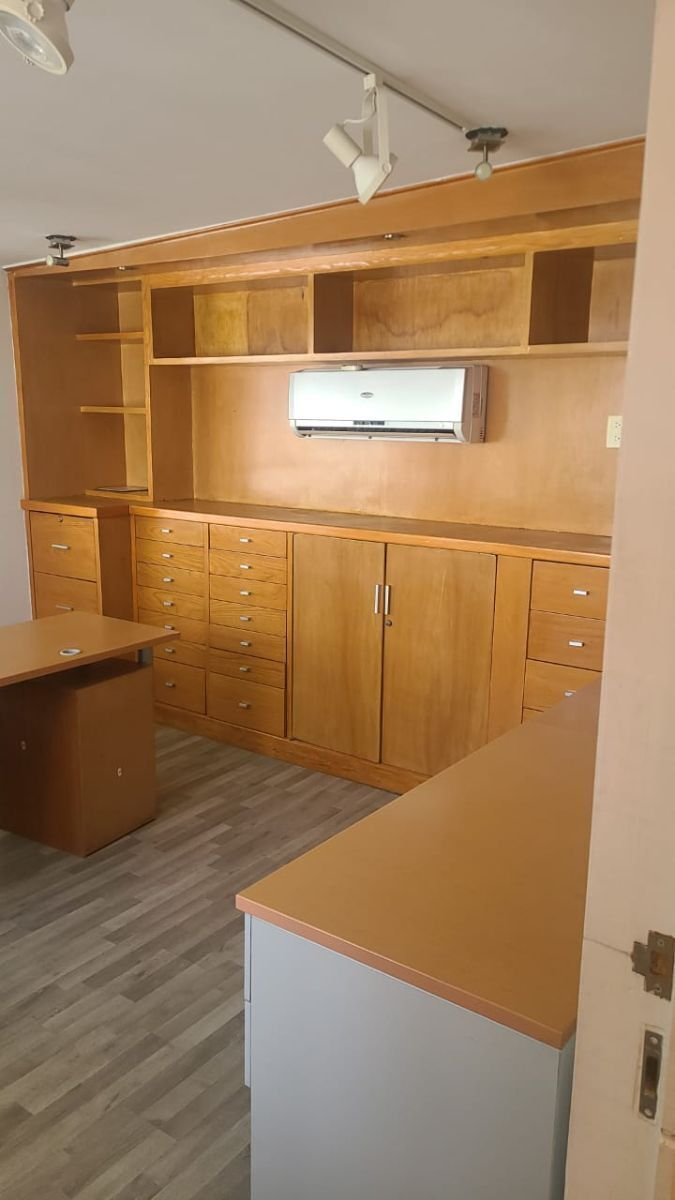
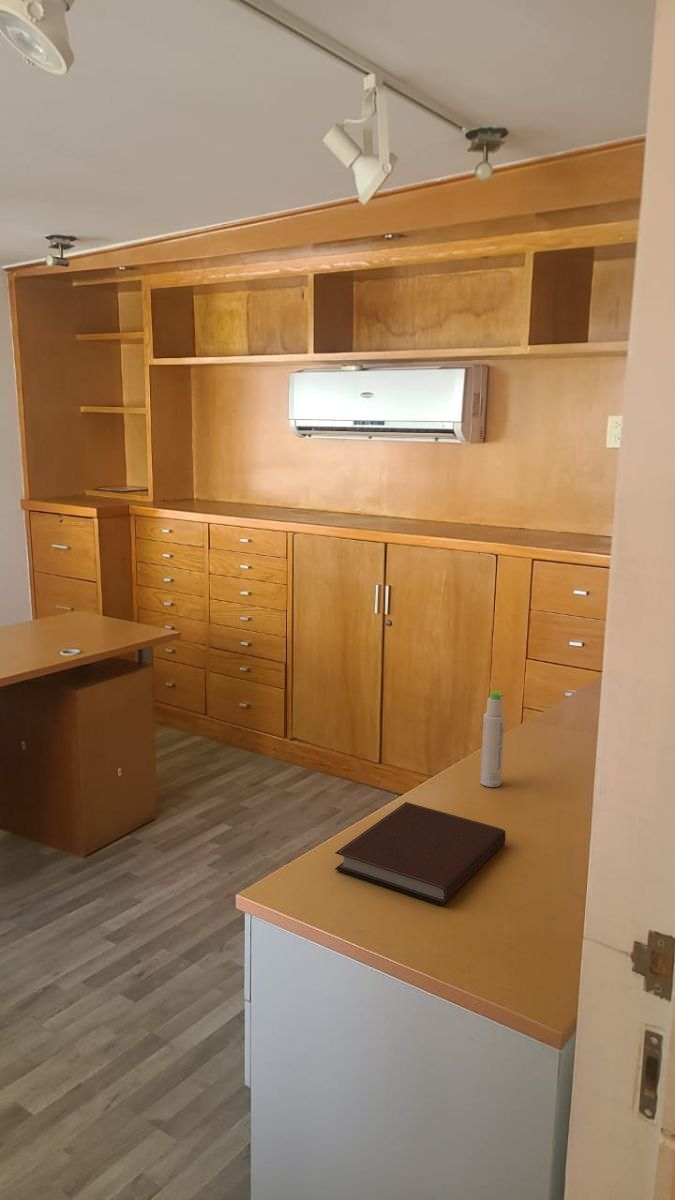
+ notebook [334,801,507,906]
+ bottle [479,690,506,788]
